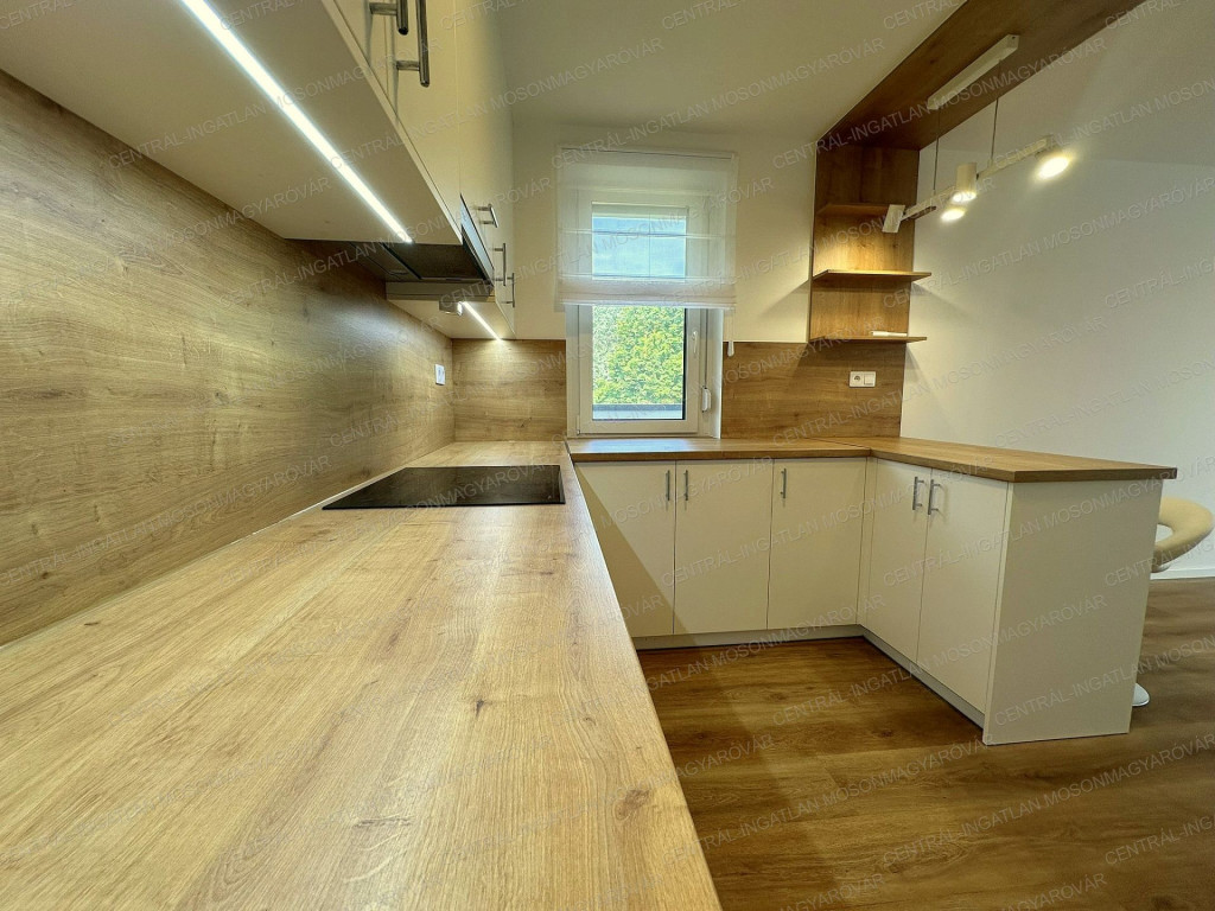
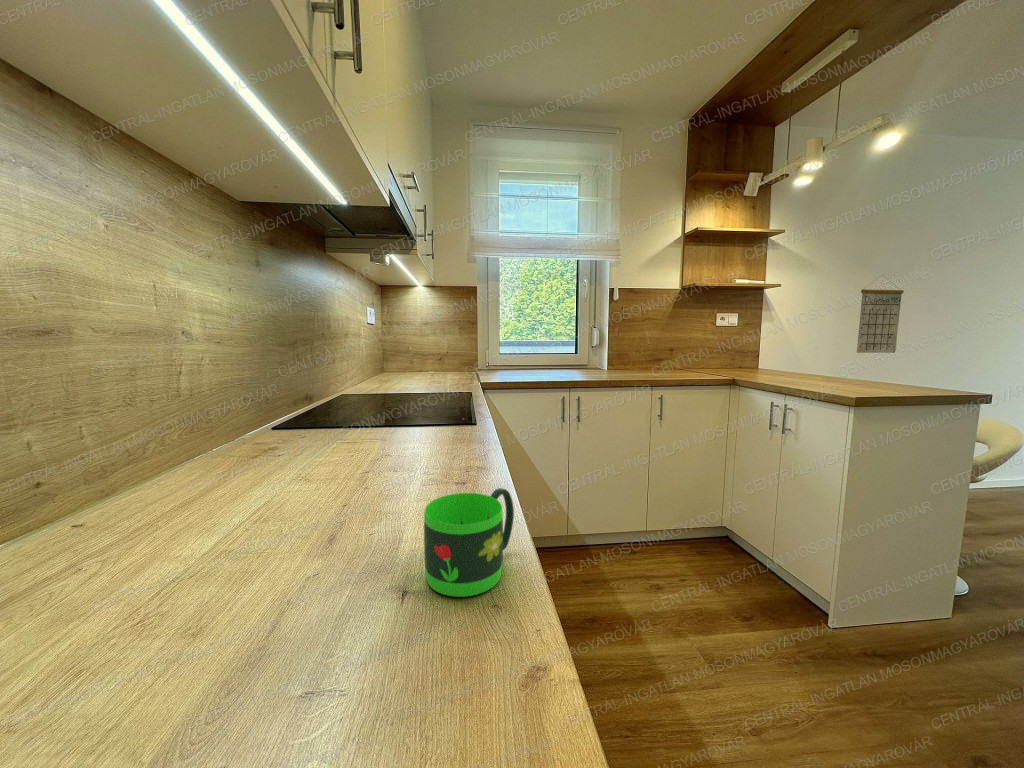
+ mug [423,487,515,598]
+ calendar [856,274,905,354]
